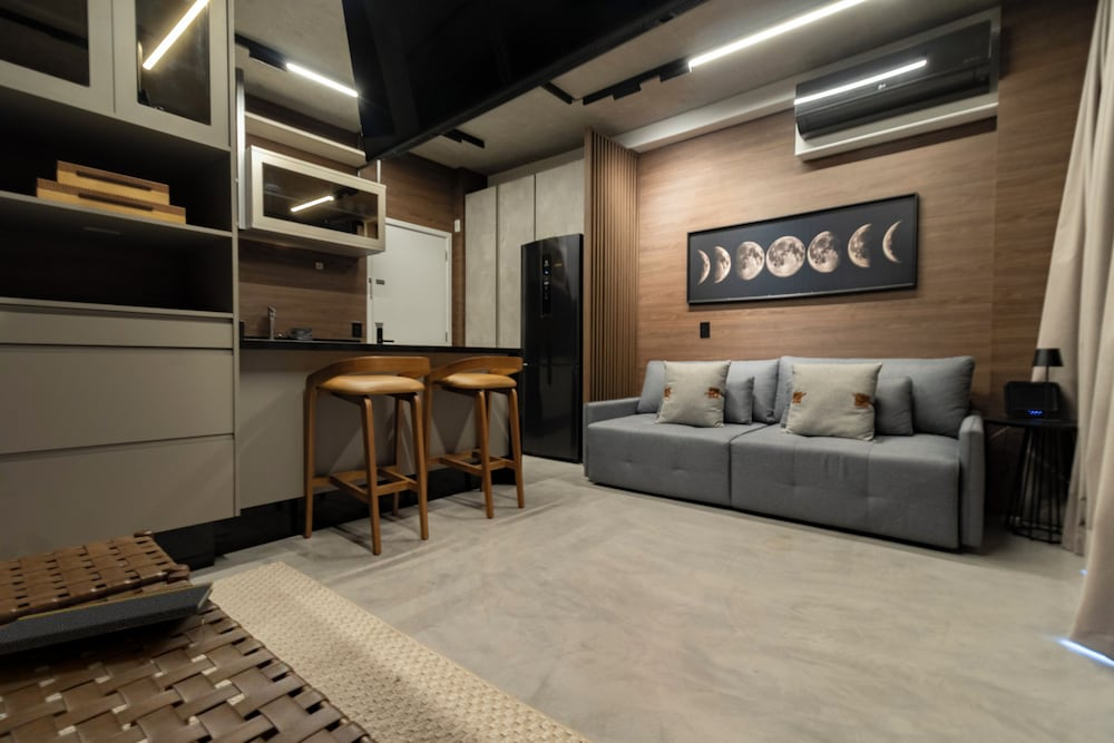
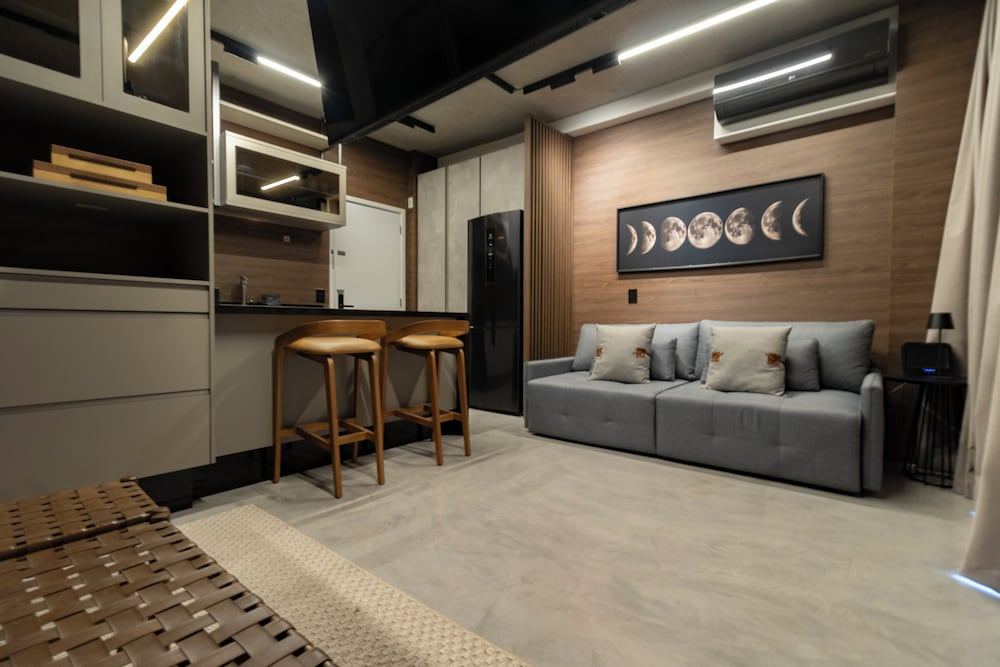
- notepad [0,580,215,656]
